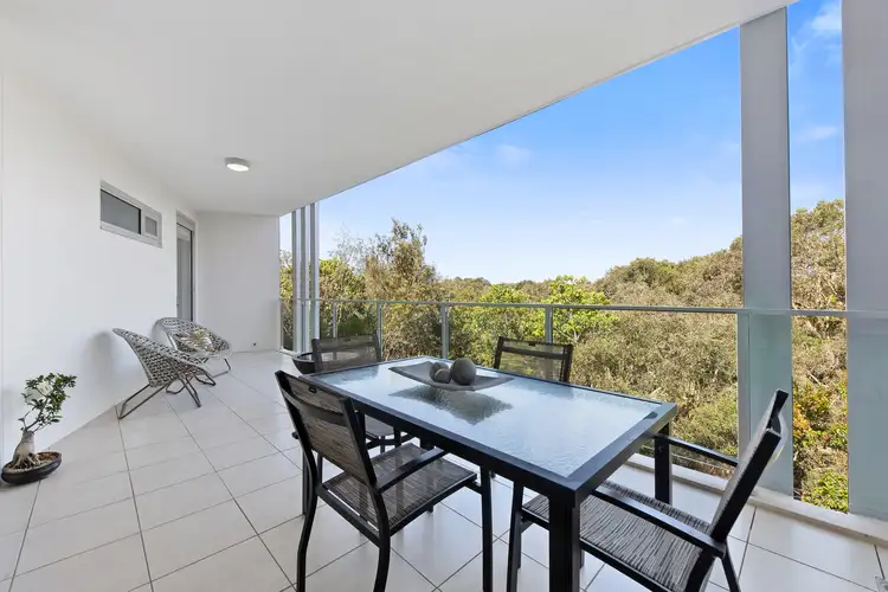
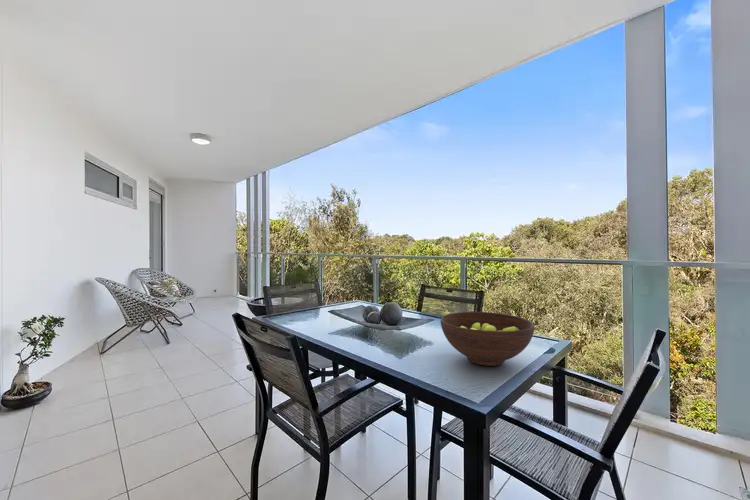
+ fruit bowl [440,311,535,367]
